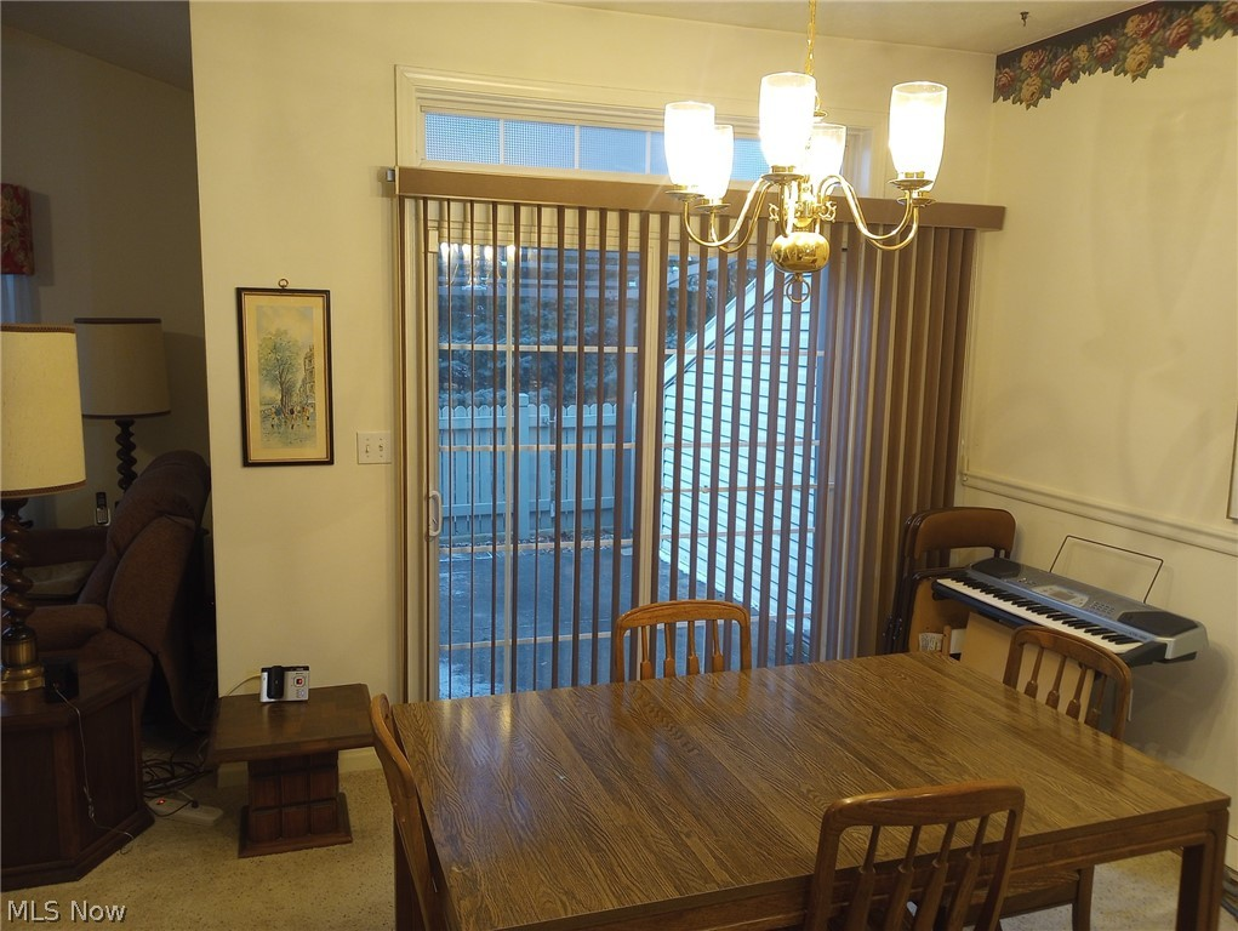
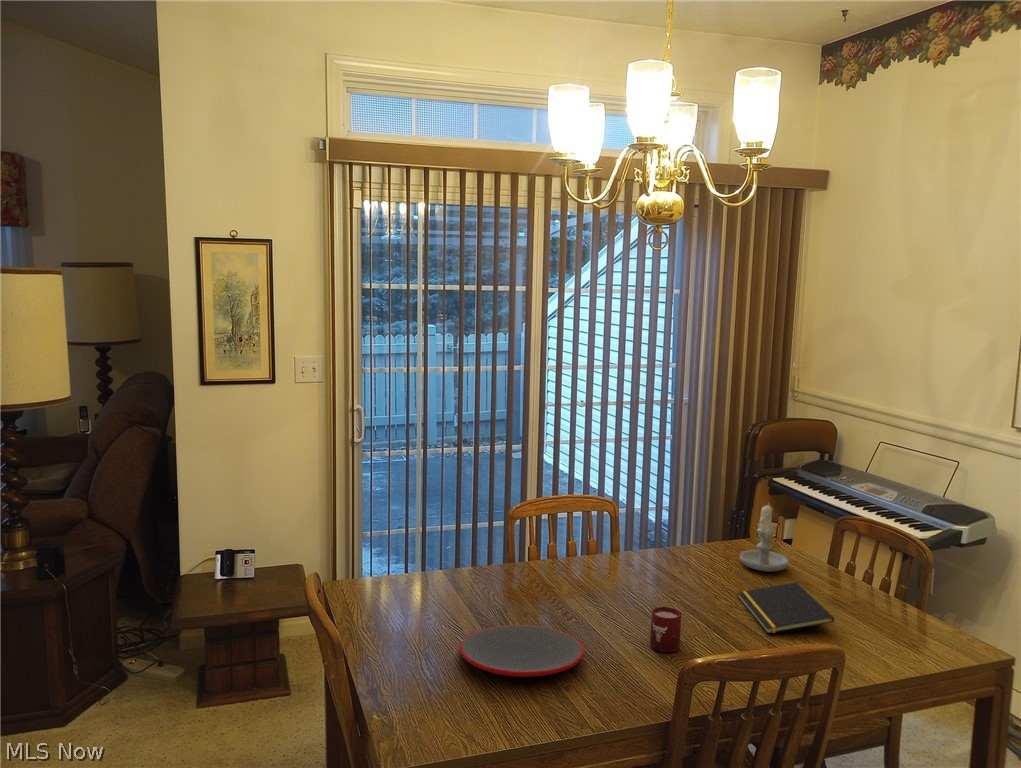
+ notepad [737,581,835,635]
+ plate [459,624,585,678]
+ candle [739,502,790,573]
+ cup [649,606,682,654]
